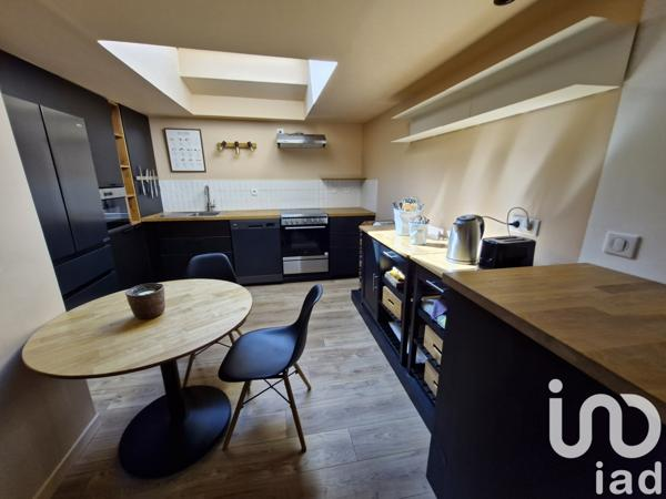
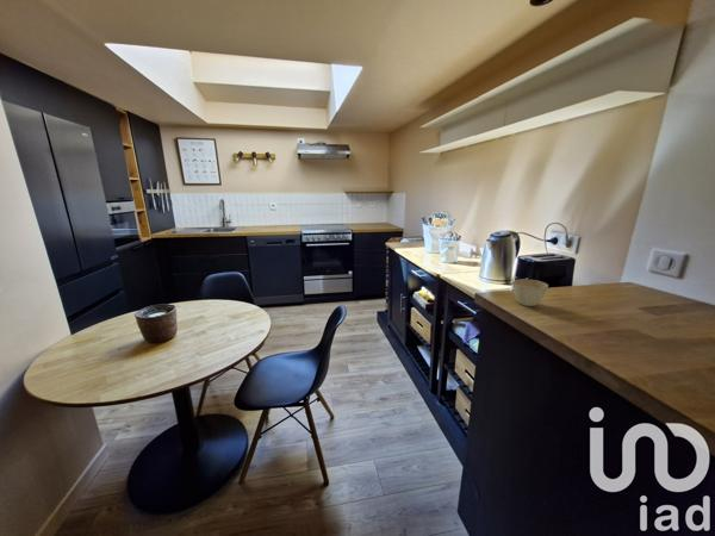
+ flower pot [511,279,549,307]
